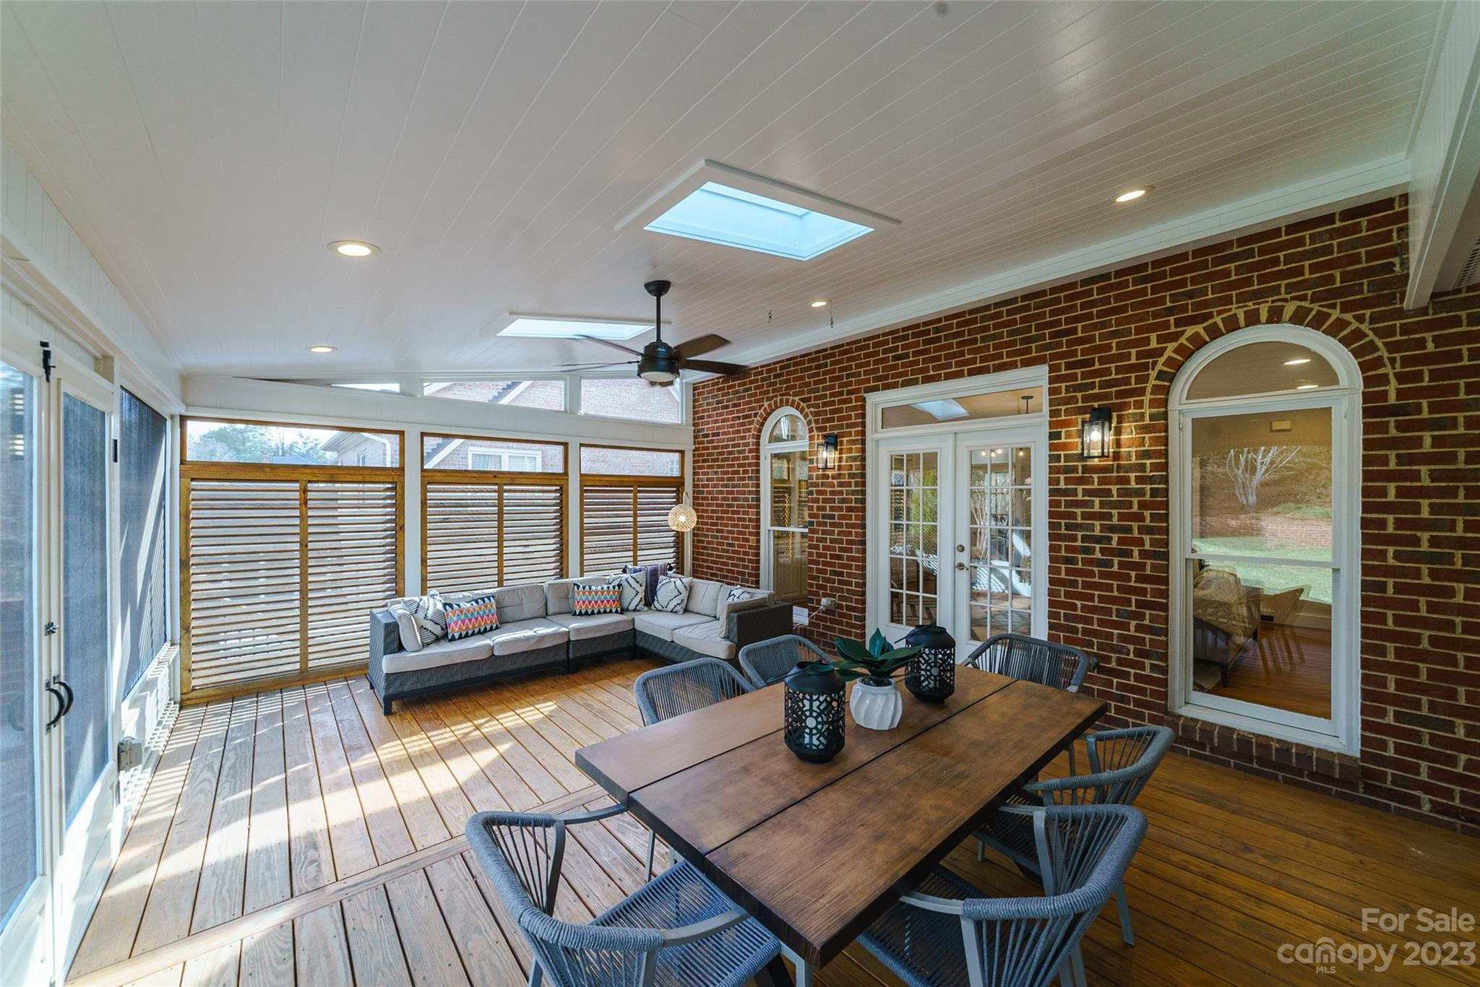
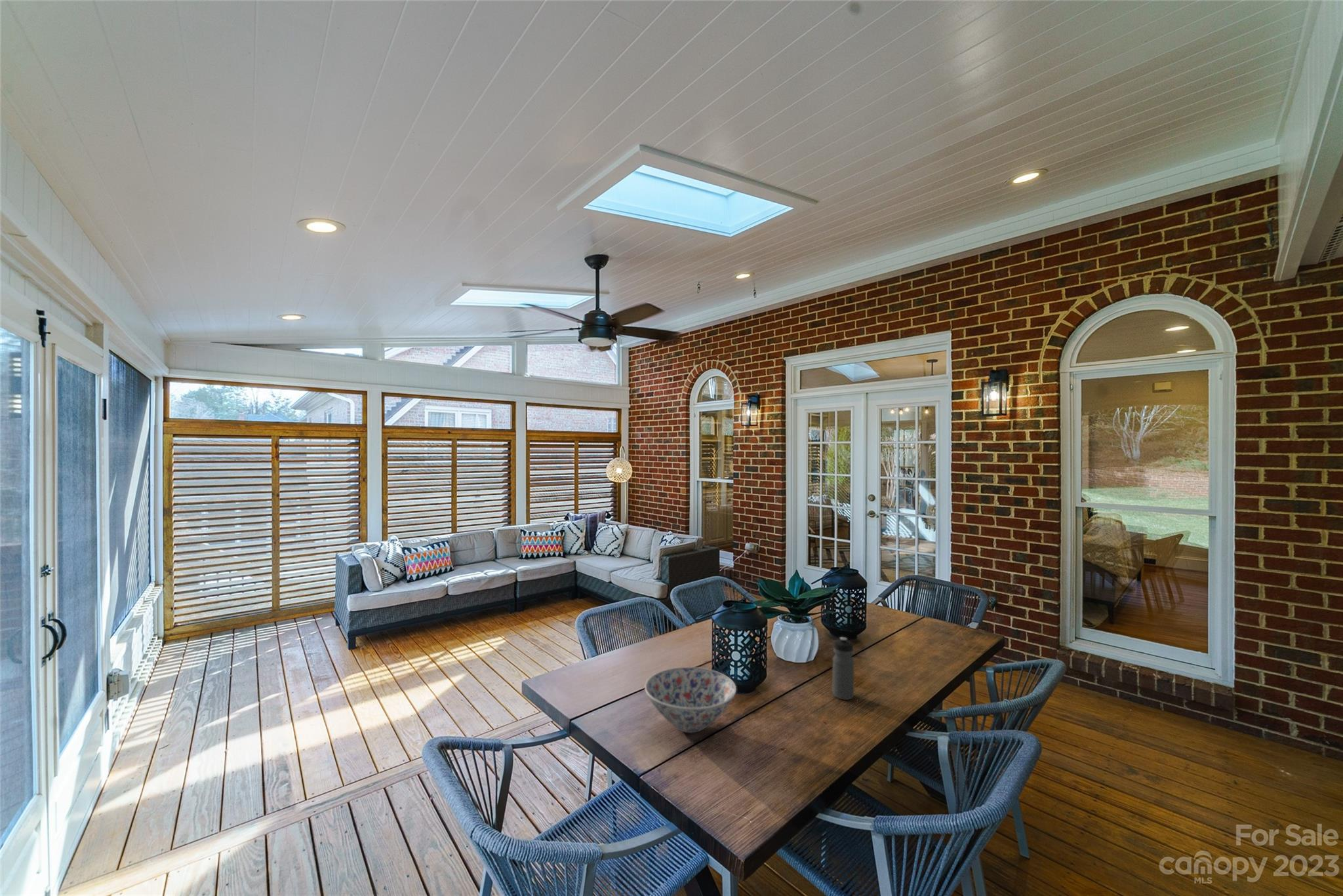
+ bowl [644,667,737,733]
+ water bottle [832,636,854,701]
